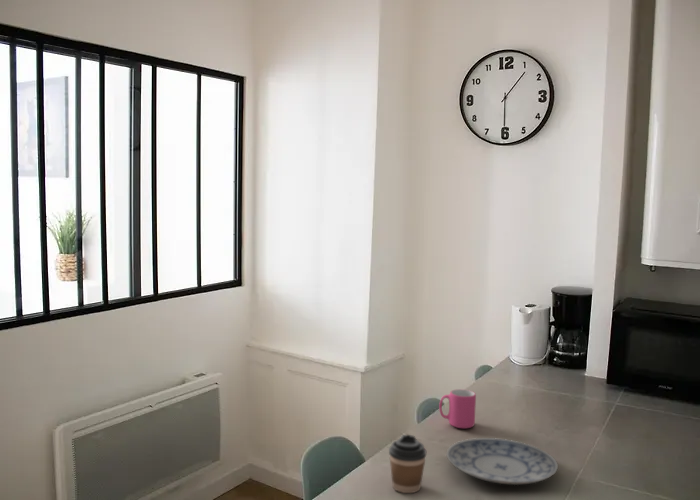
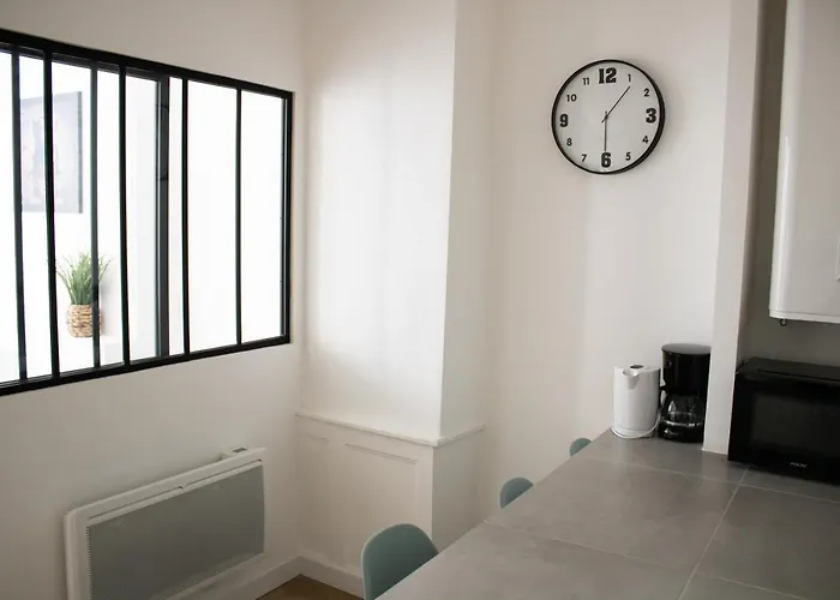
- mug [438,388,477,429]
- coffee cup [388,434,427,494]
- plate [445,437,559,486]
